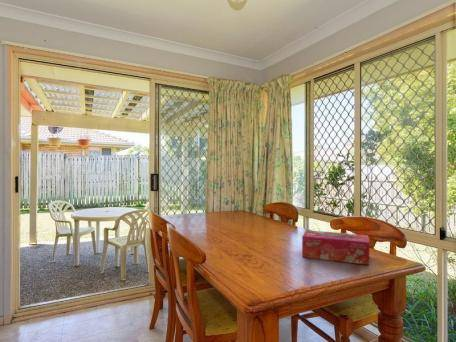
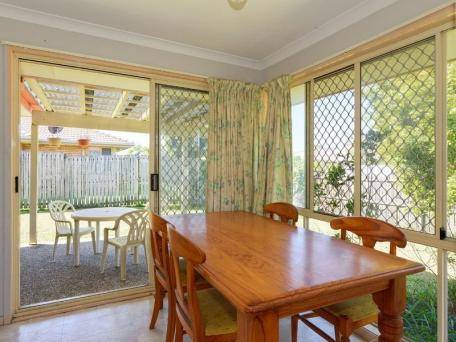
- tissue box [301,229,370,266]
